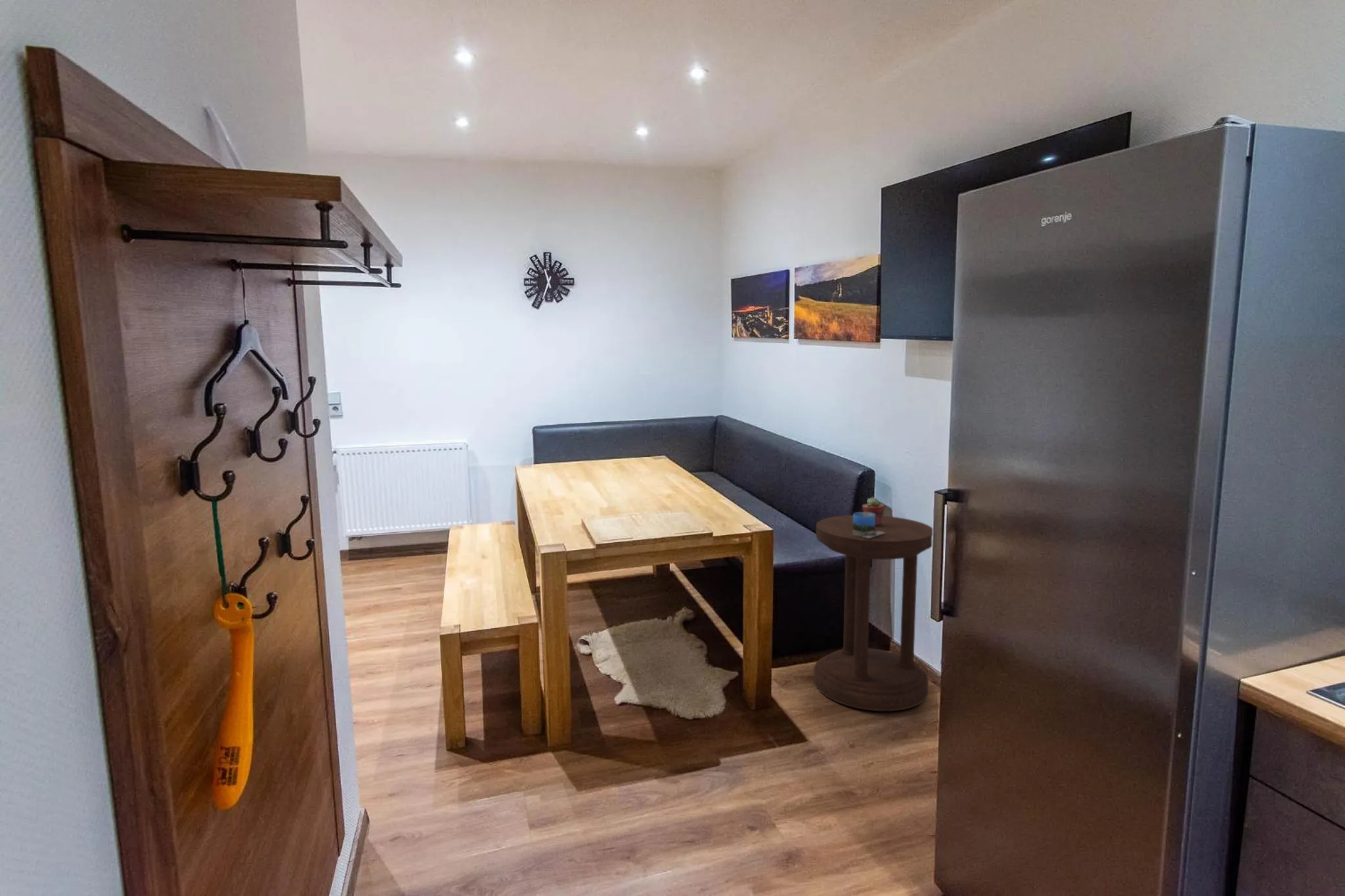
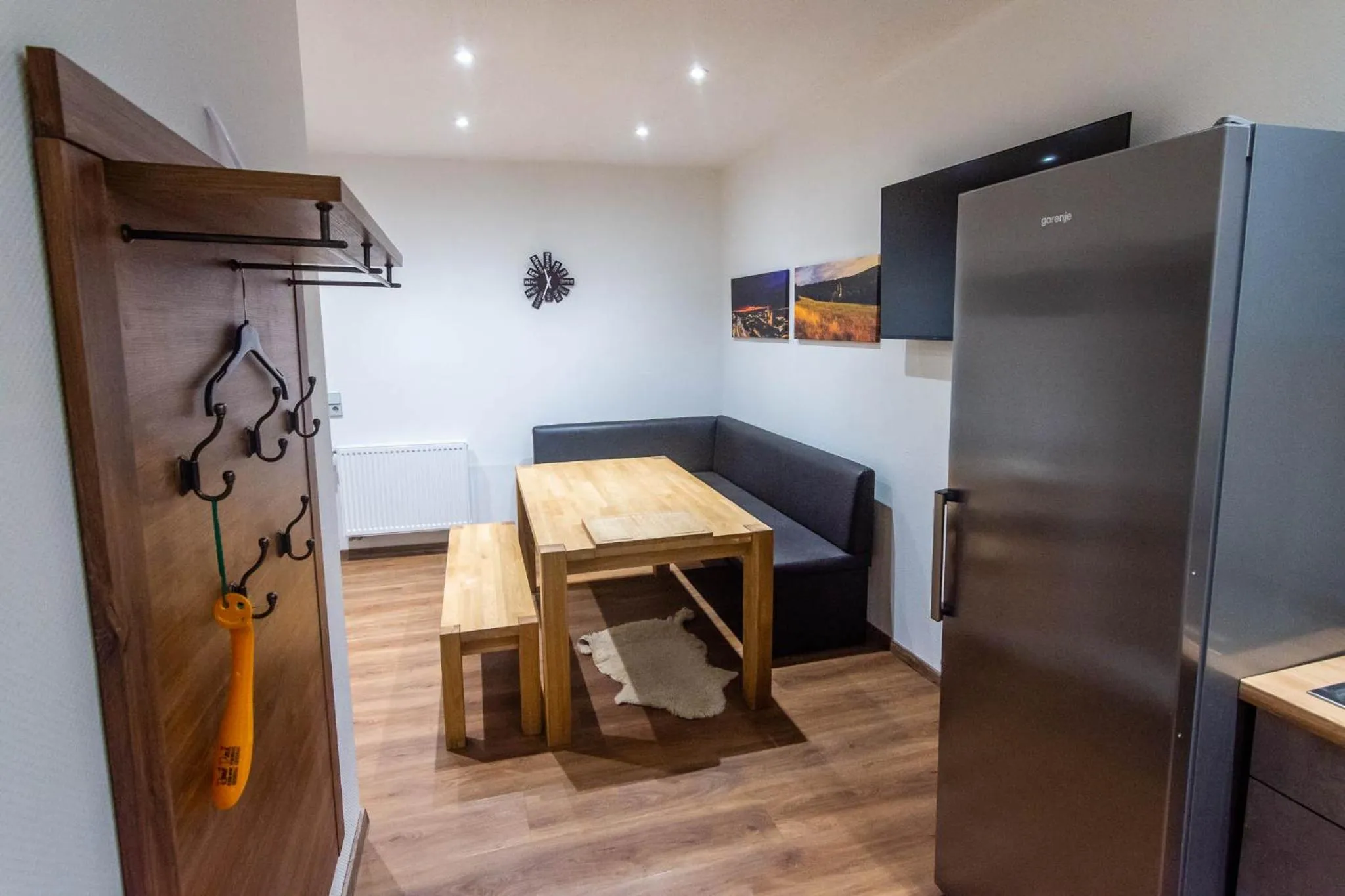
- potted succulent [862,497,885,526]
- side table [813,515,933,712]
- mug [852,511,885,538]
